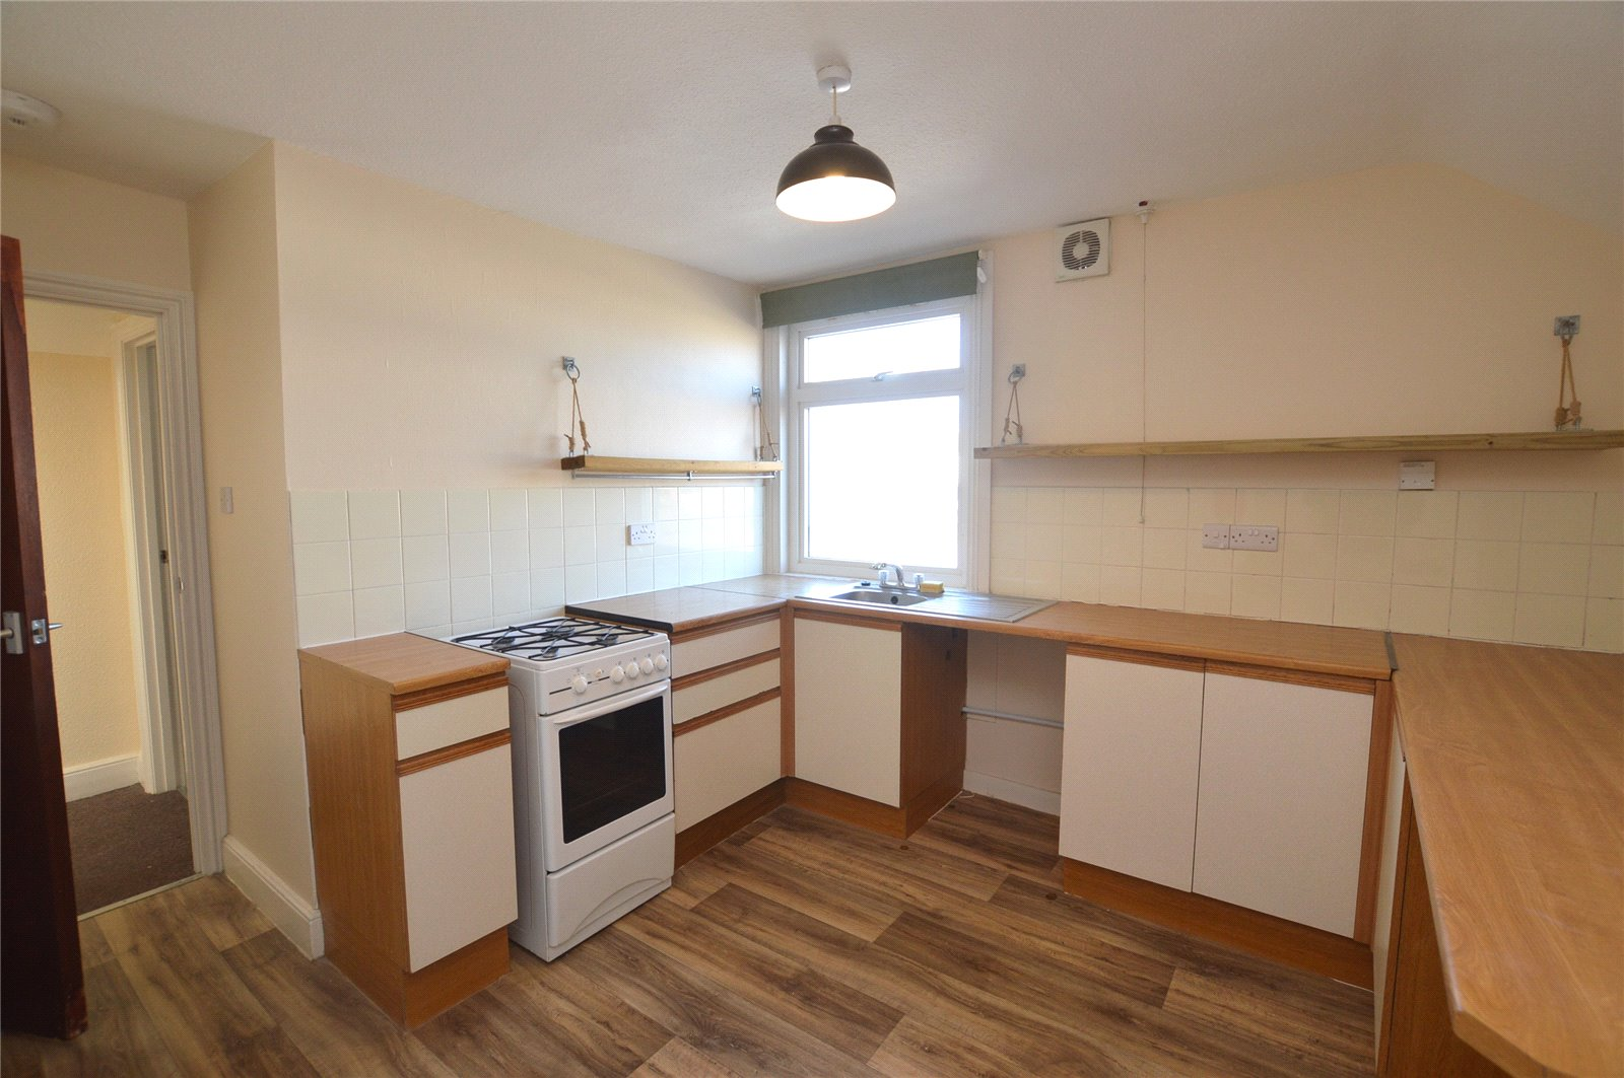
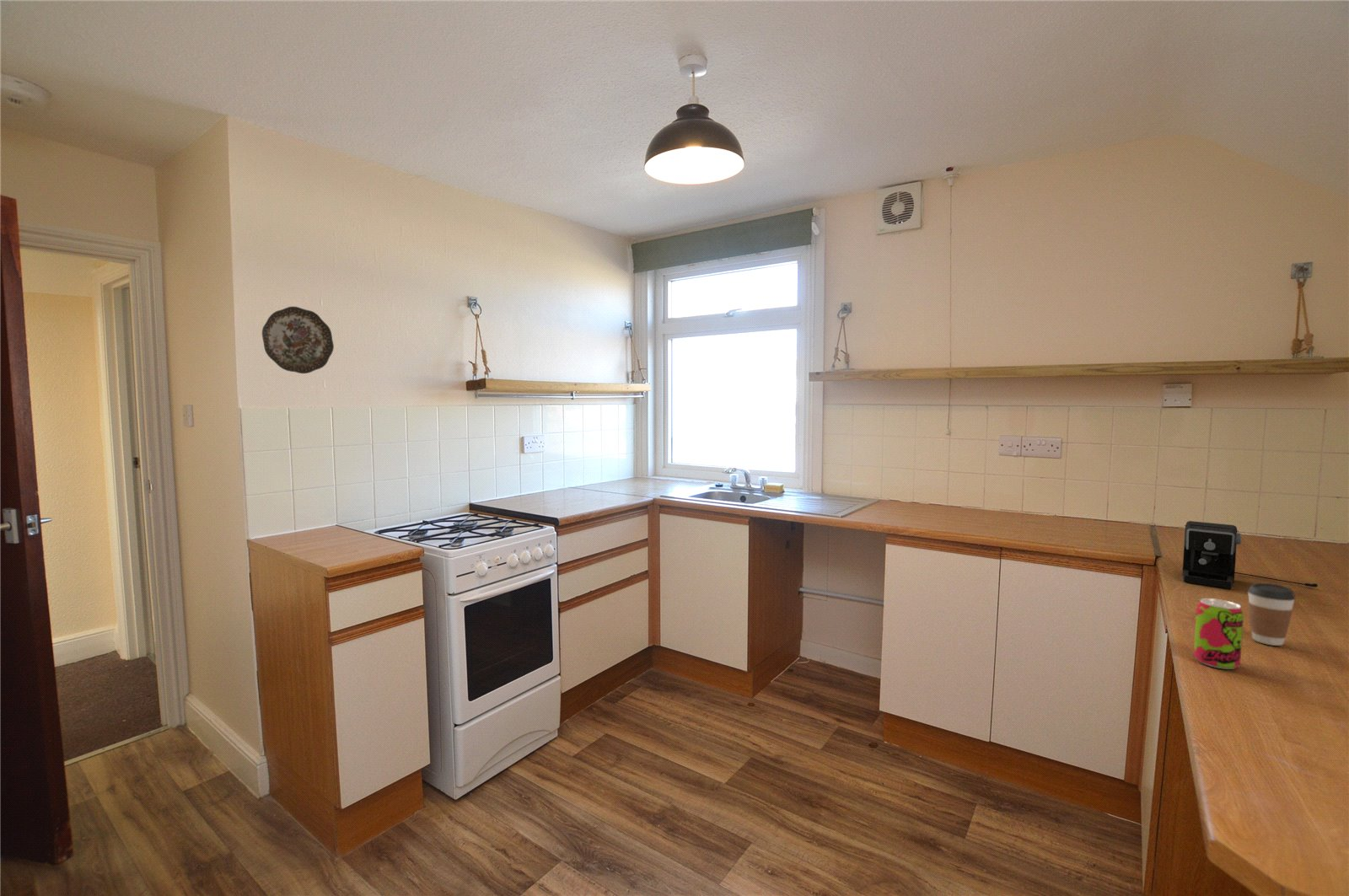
+ decorative plate [261,306,335,374]
+ coffee cup [1246,582,1297,647]
+ coffee maker [1182,520,1319,589]
+ beverage can [1193,598,1244,670]
